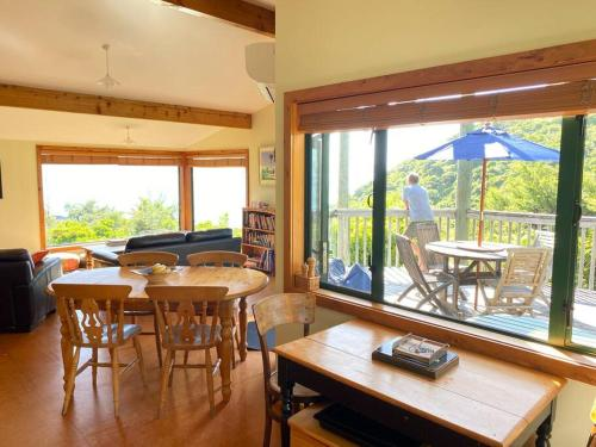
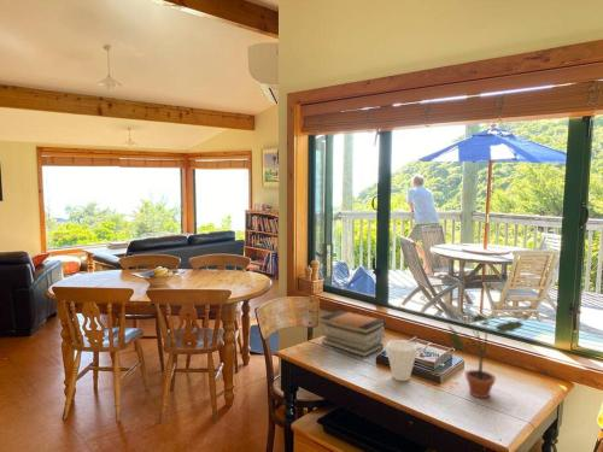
+ book stack [318,310,387,358]
+ cup [385,340,418,382]
+ potted plant [446,307,525,399]
